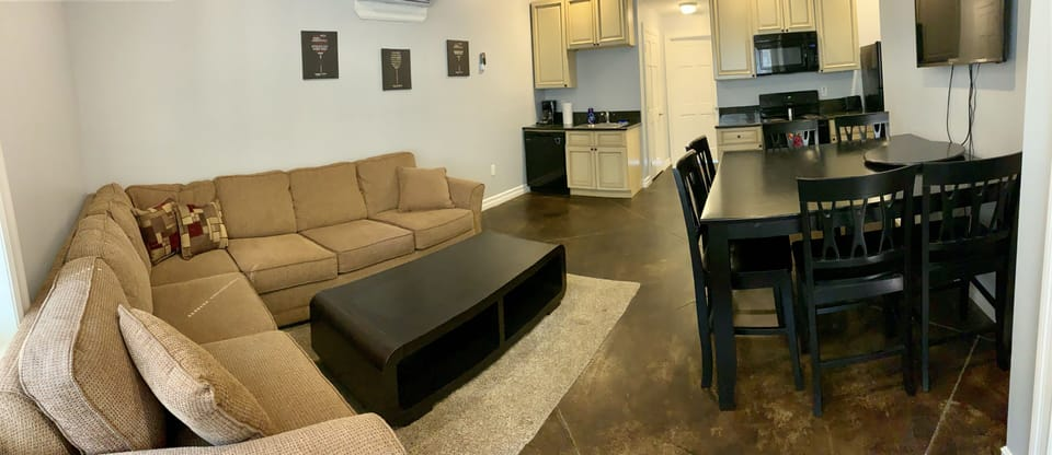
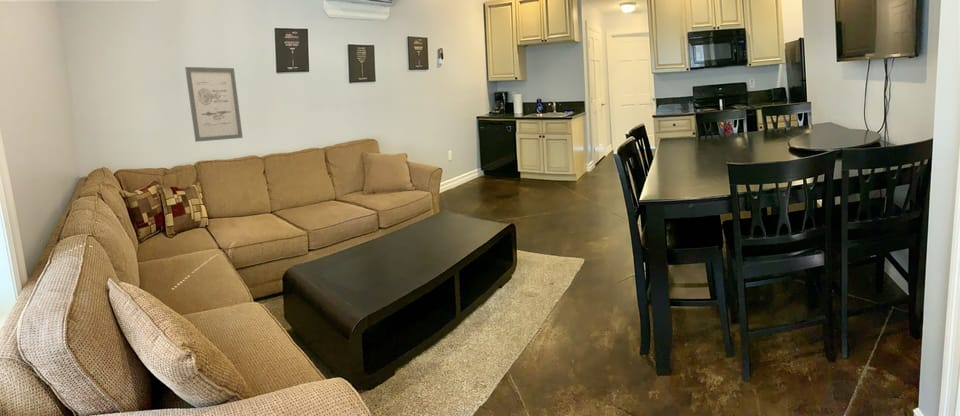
+ wall art [184,66,244,143]
